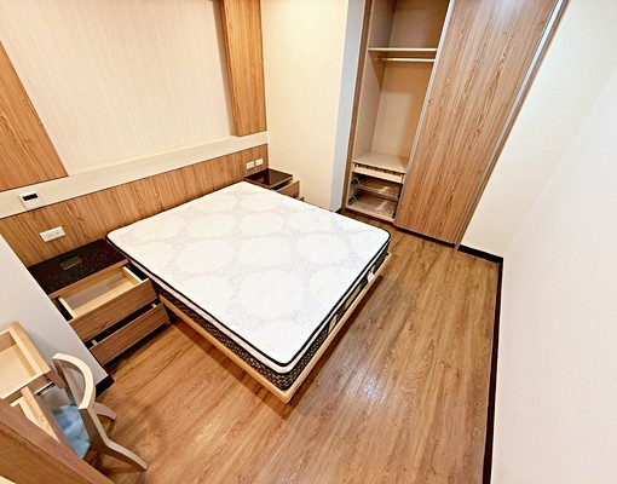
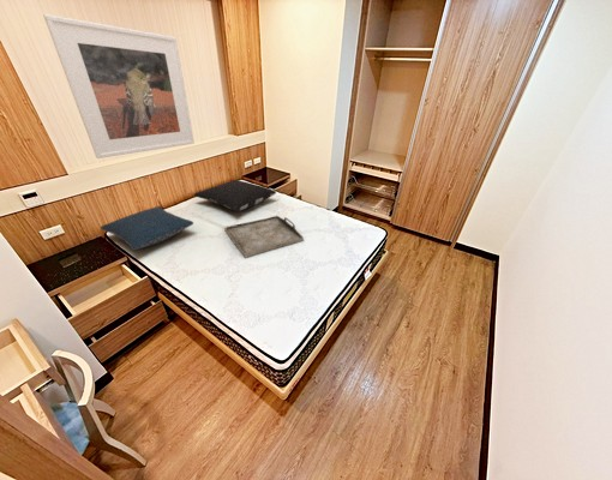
+ pillow [100,205,194,251]
+ serving tray [223,215,305,259]
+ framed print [42,13,196,160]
+ pillow [192,179,277,212]
